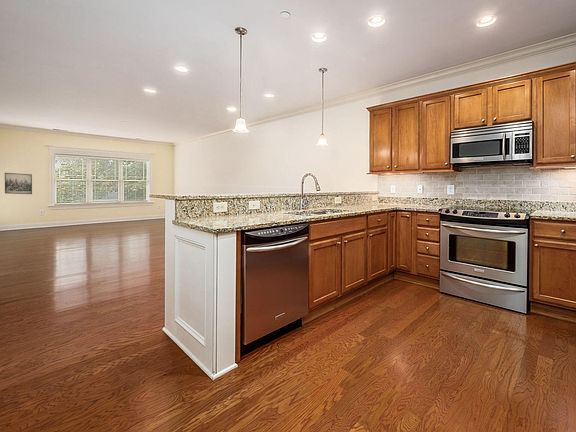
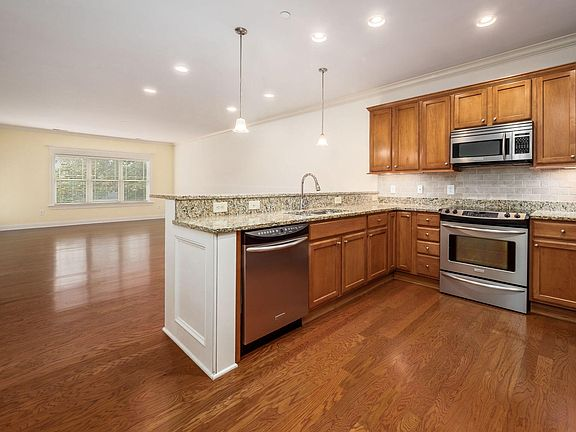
- wall art [4,172,33,195]
